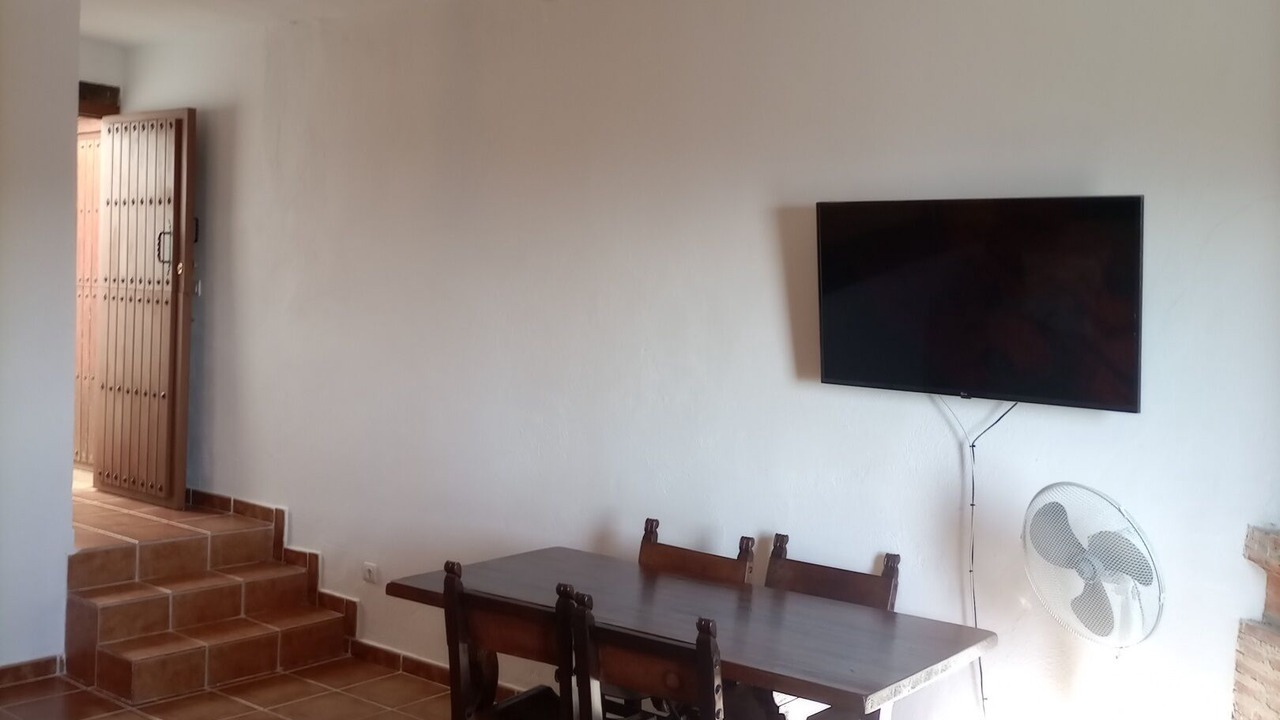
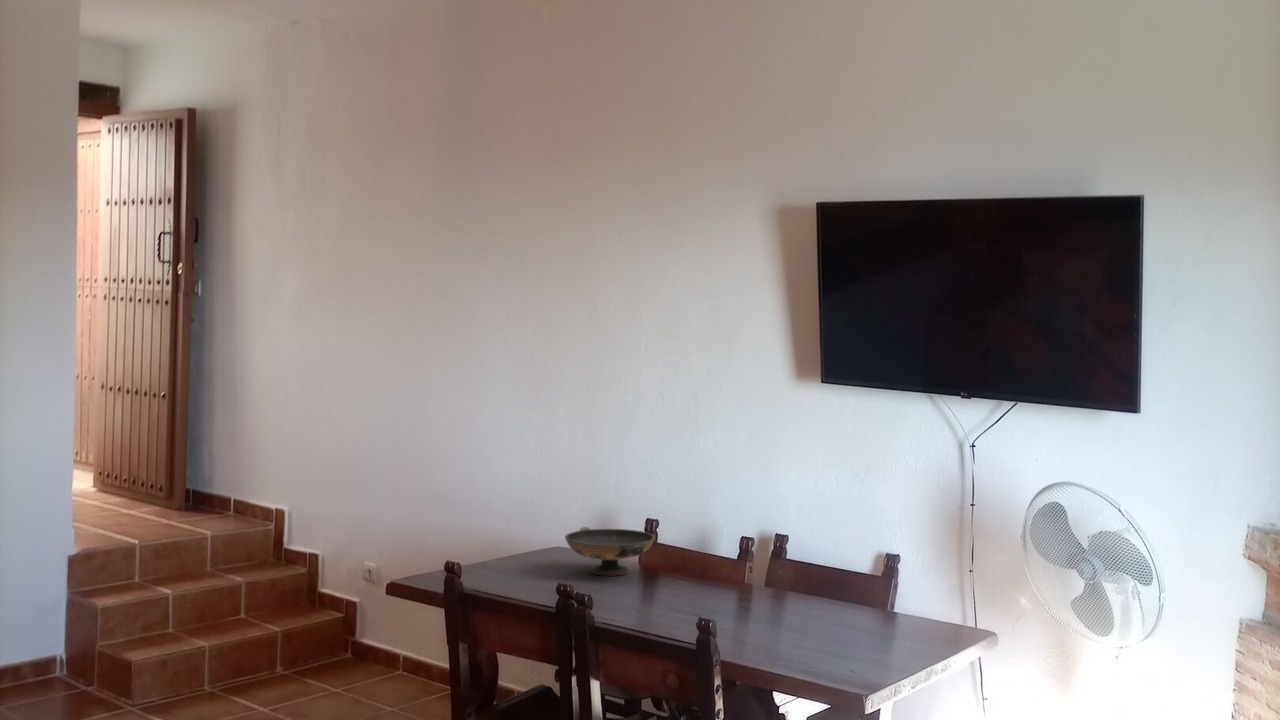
+ decorative bowl [564,526,656,576]
